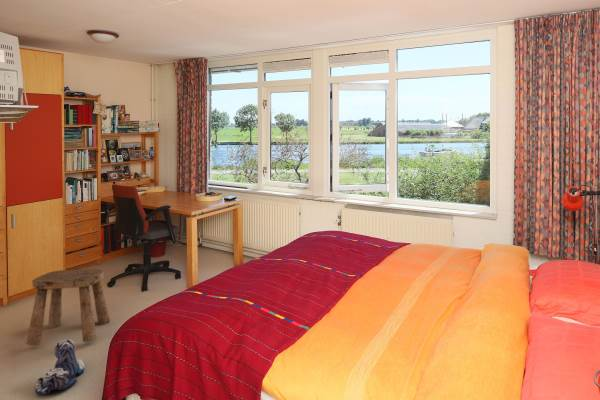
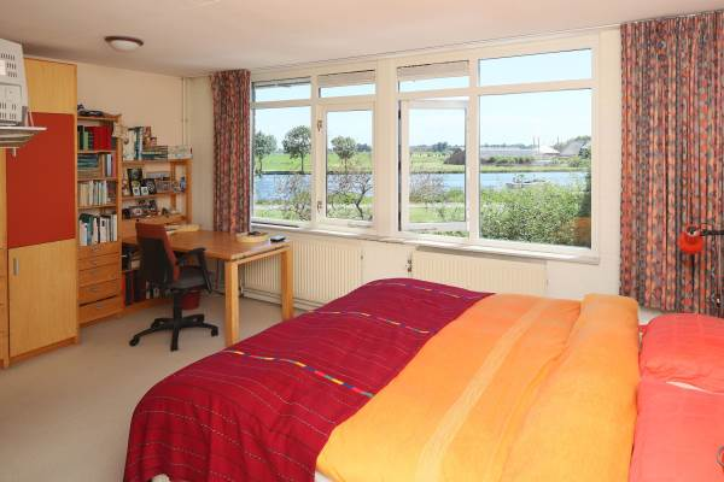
- plush toy [34,338,86,396]
- stool [26,268,111,346]
